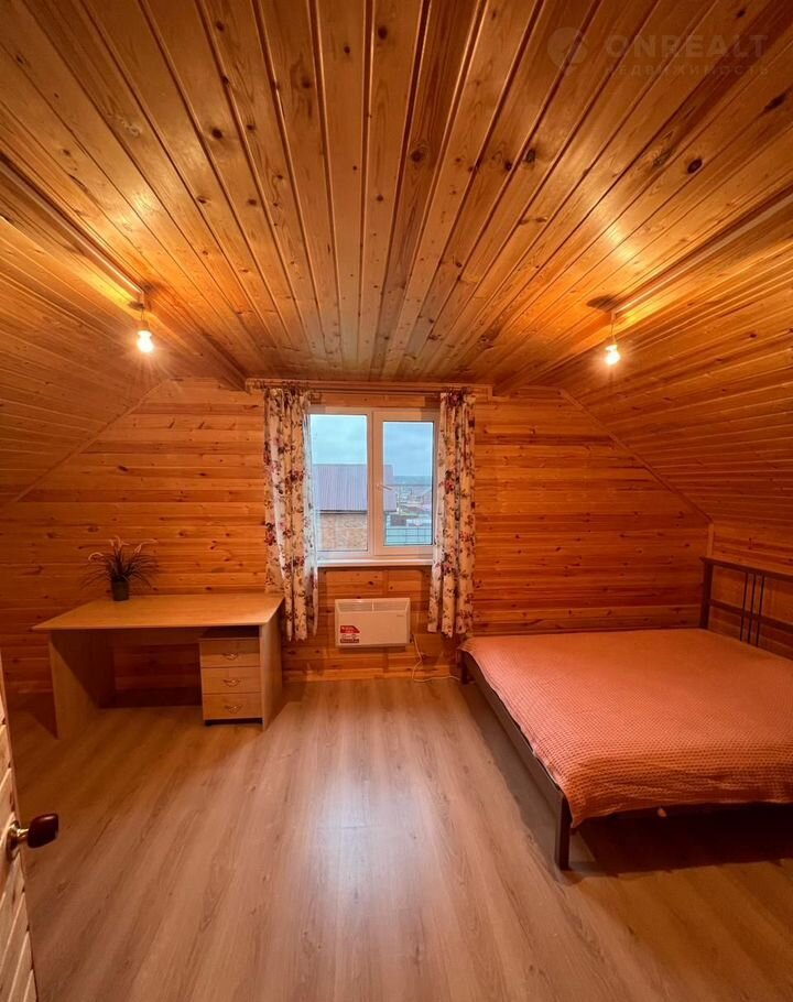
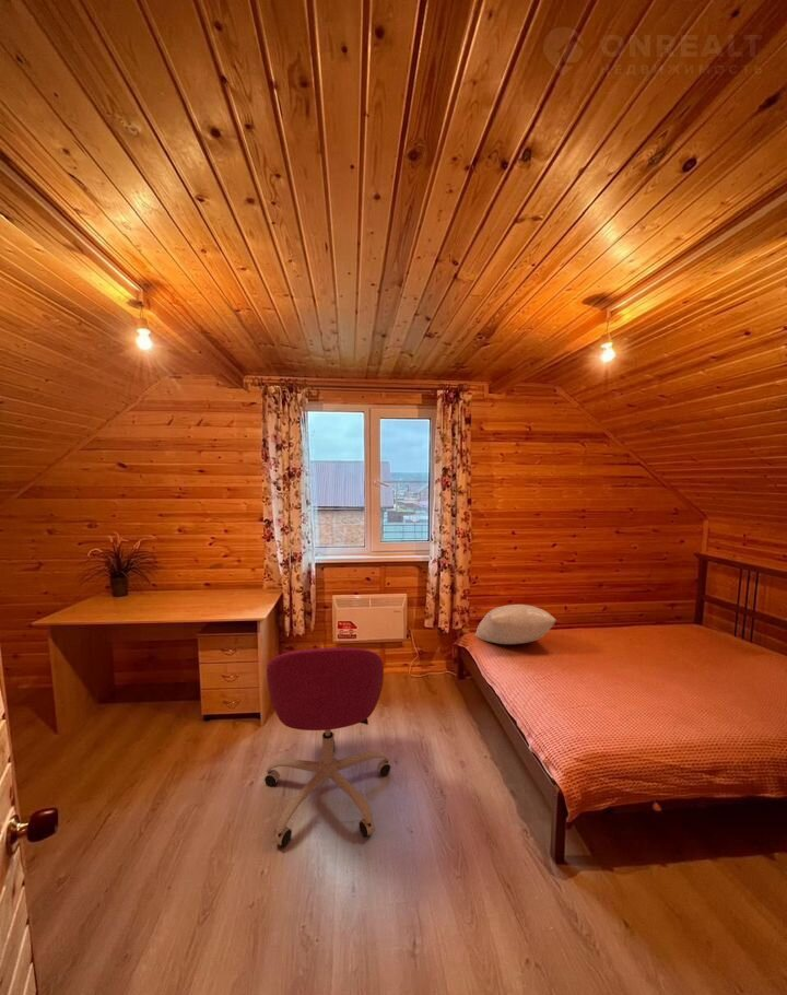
+ pillow [474,604,557,645]
+ office chair [263,647,392,847]
